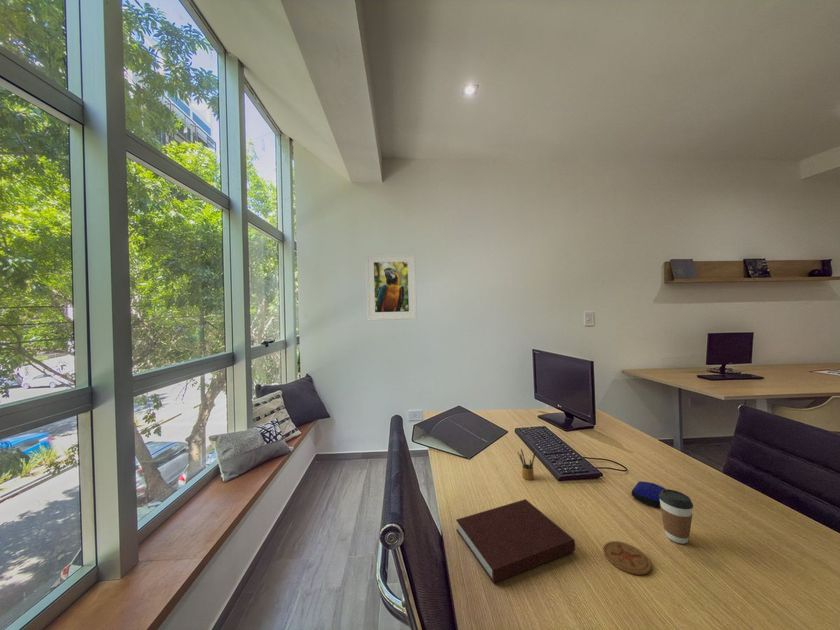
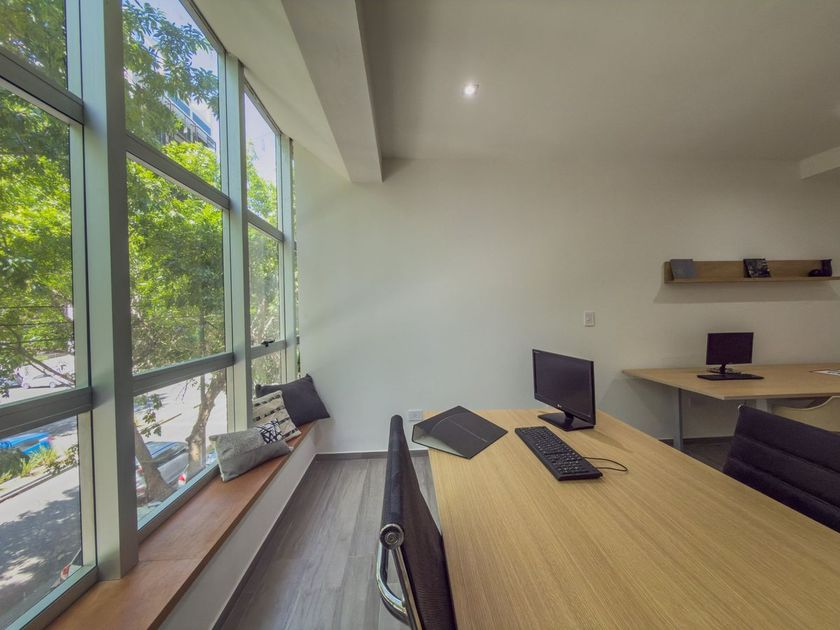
- notebook [455,498,576,584]
- pencil box [517,448,537,481]
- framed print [364,253,418,322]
- coaster [602,540,652,576]
- computer mouse [630,480,666,508]
- coffee cup [659,488,694,545]
